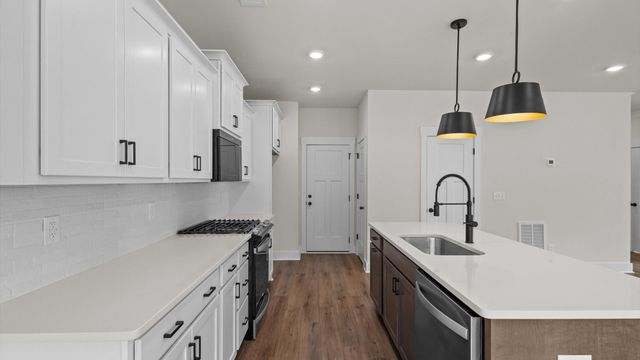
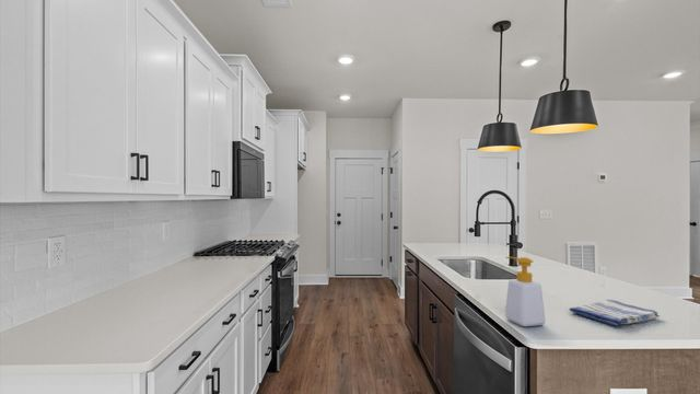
+ soap bottle [504,256,547,327]
+ dish towel [569,299,661,327]
